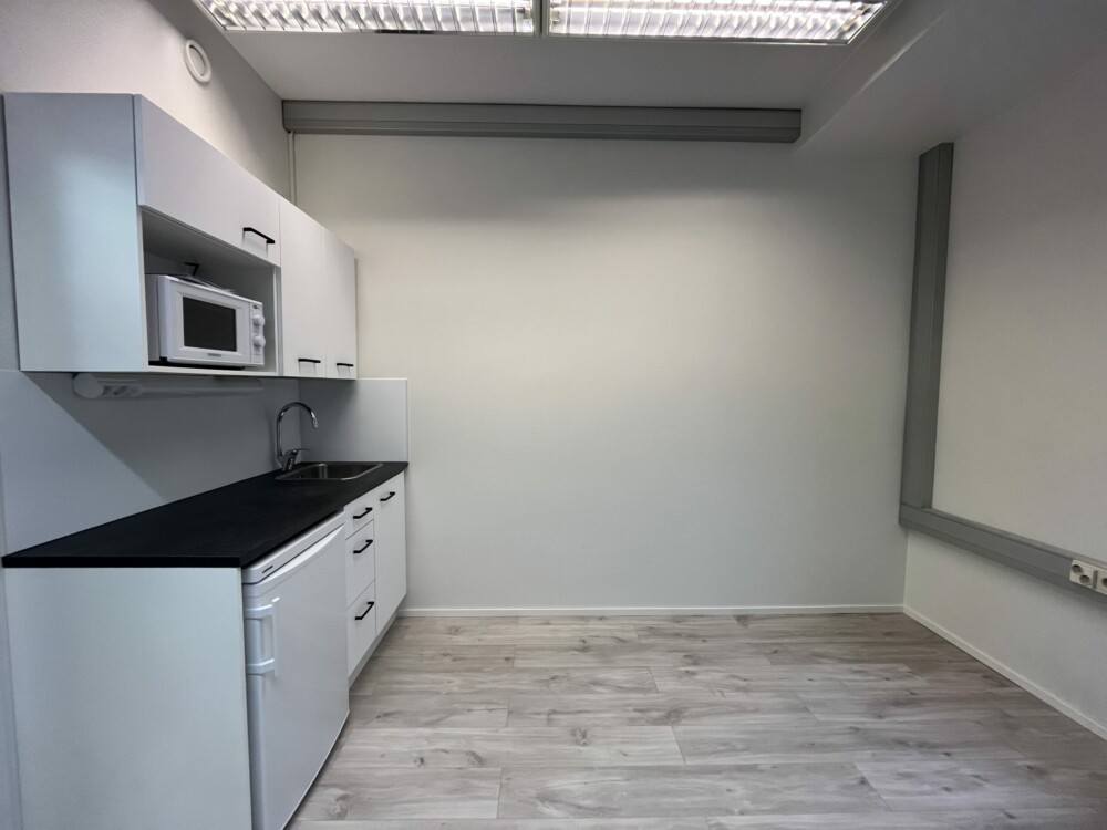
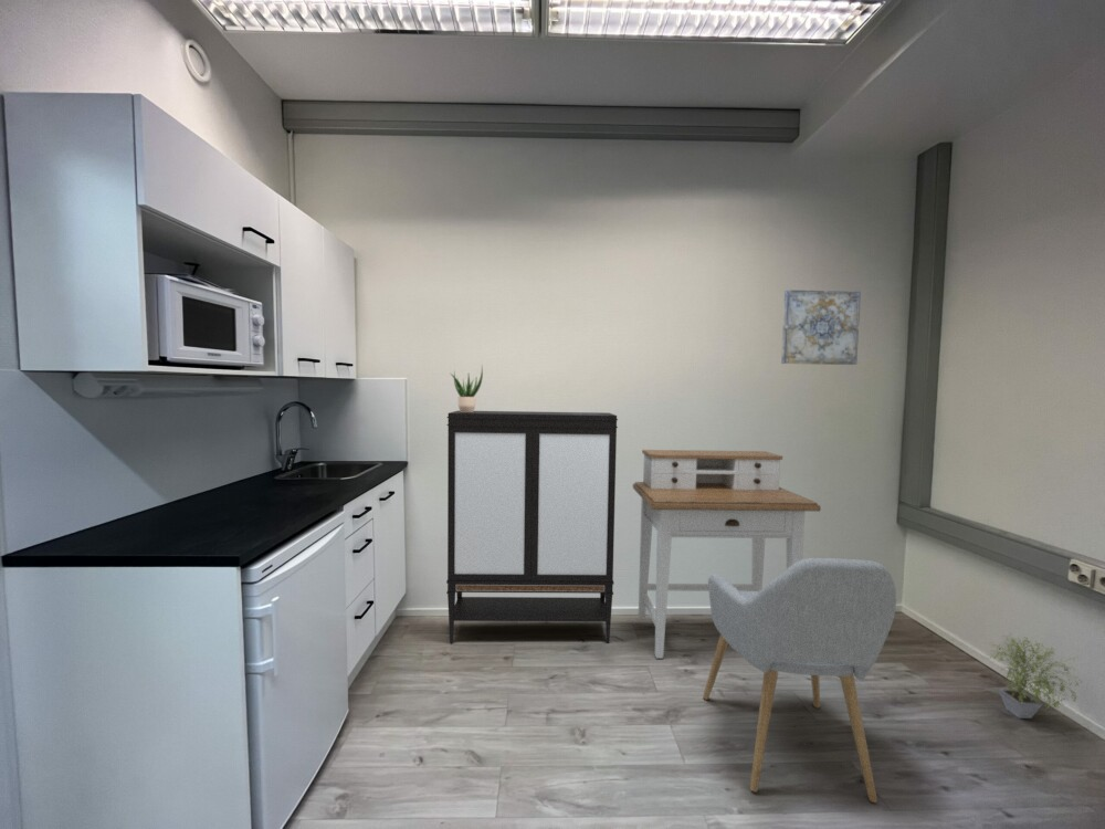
+ chair [702,557,897,804]
+ potted plant [449,366,484,412]
+ potted plant [985,632,1083,720]
+ desk [632,449,822,660]
+ wall art [780,288,862,366]
+ storage cabinet [445,410,619,644]
